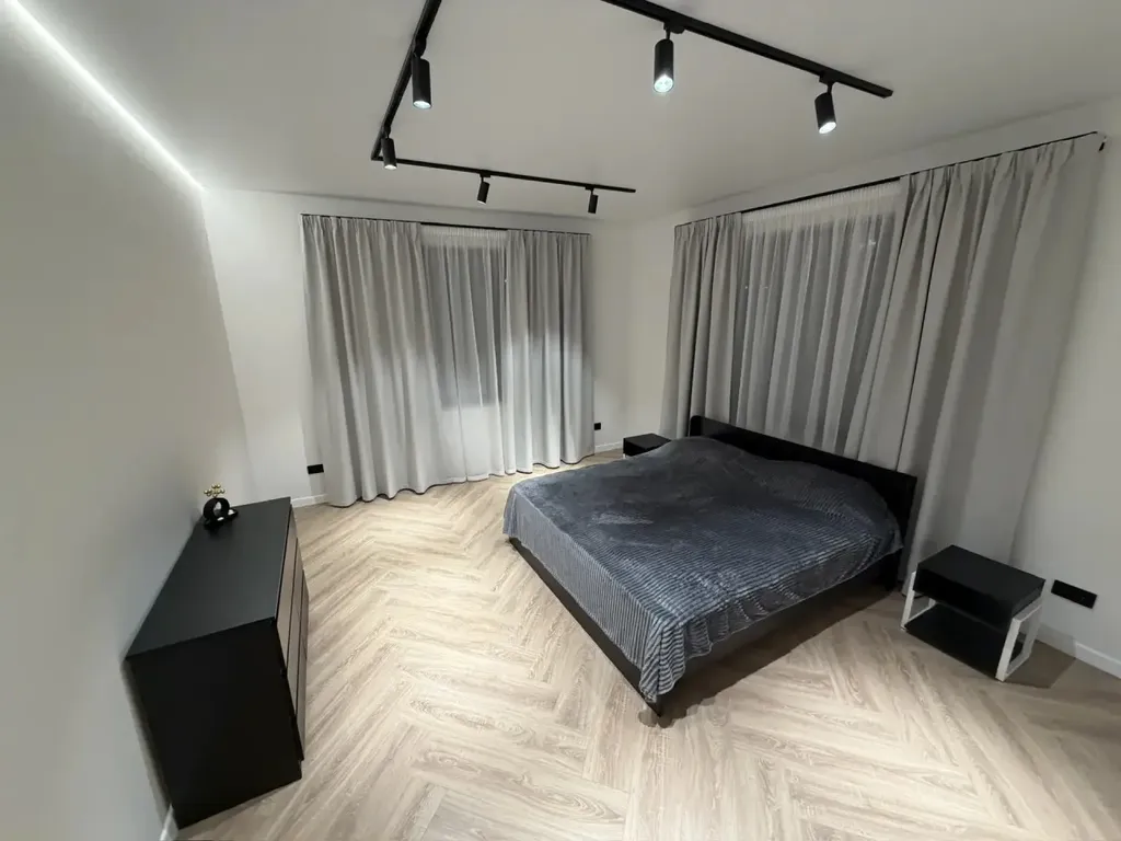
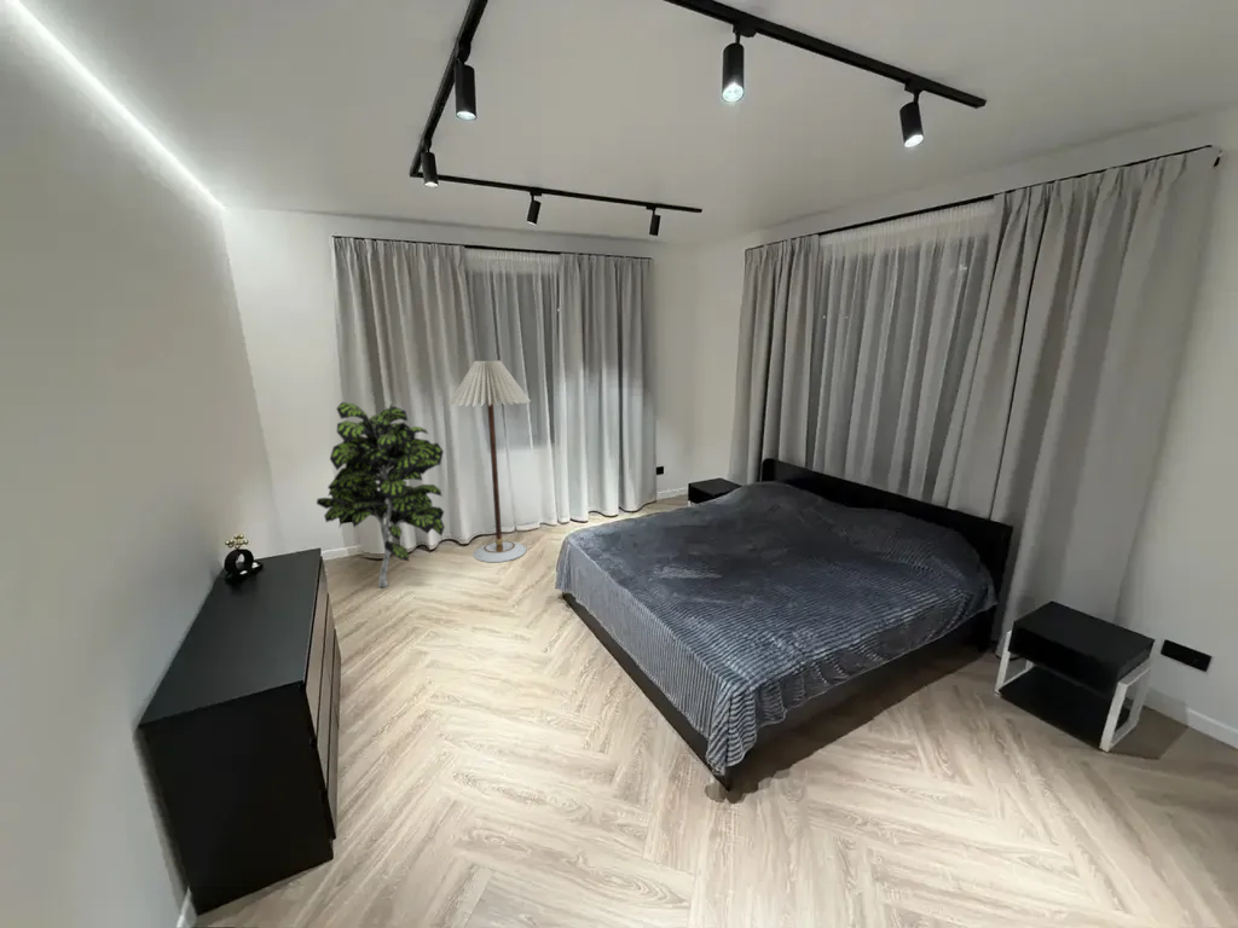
+ floor lamp [447,360,531,563]
+ indoor plant [316,401,446,588]
